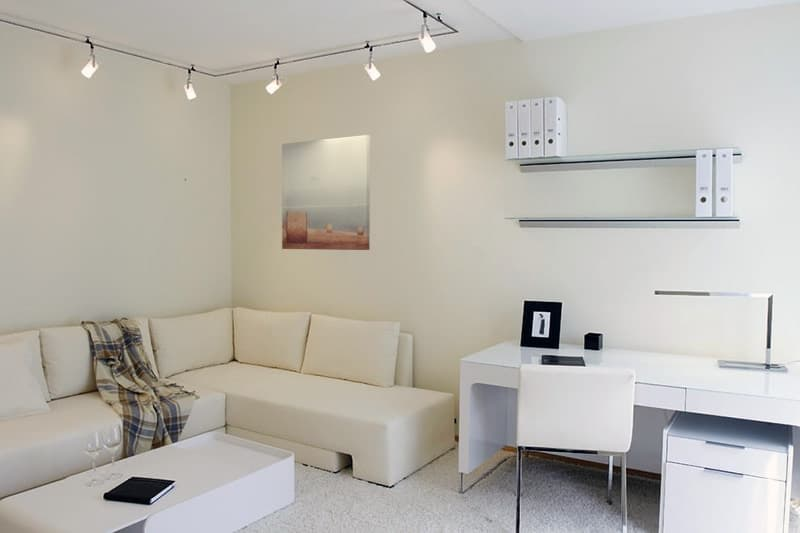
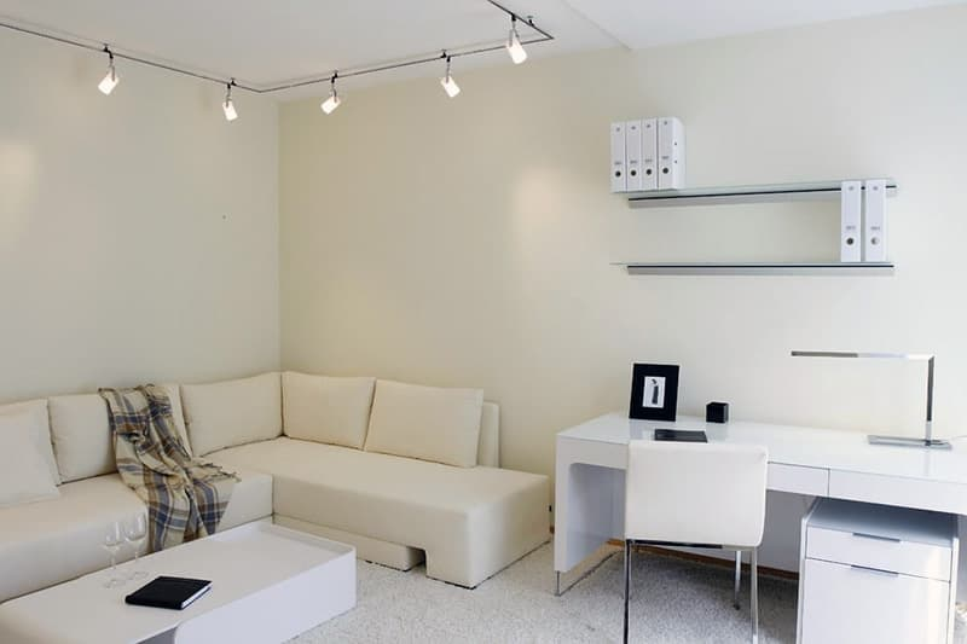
- wall art [281,134,371,251]
